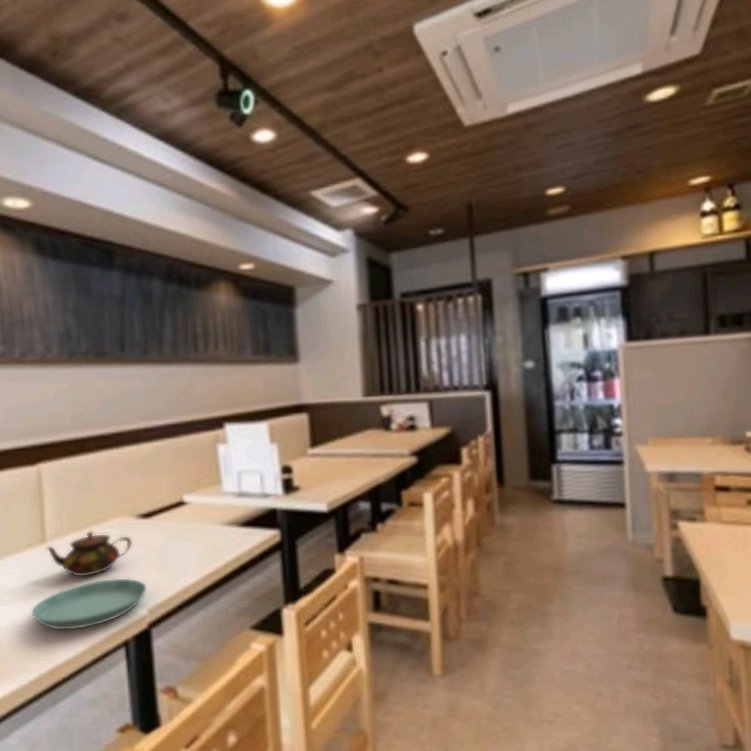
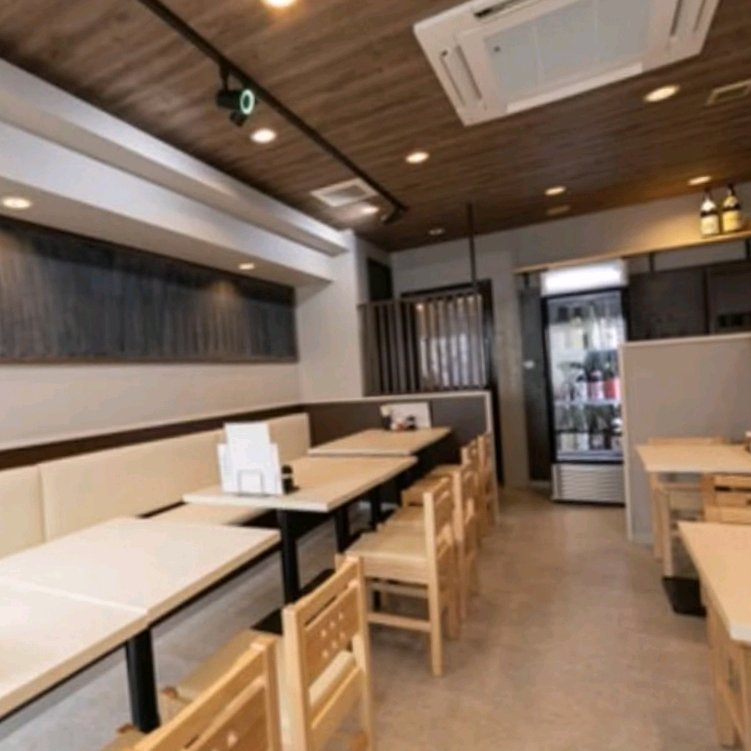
- saucer [31,578,147,630]
- teapot [45,531,132,577]
